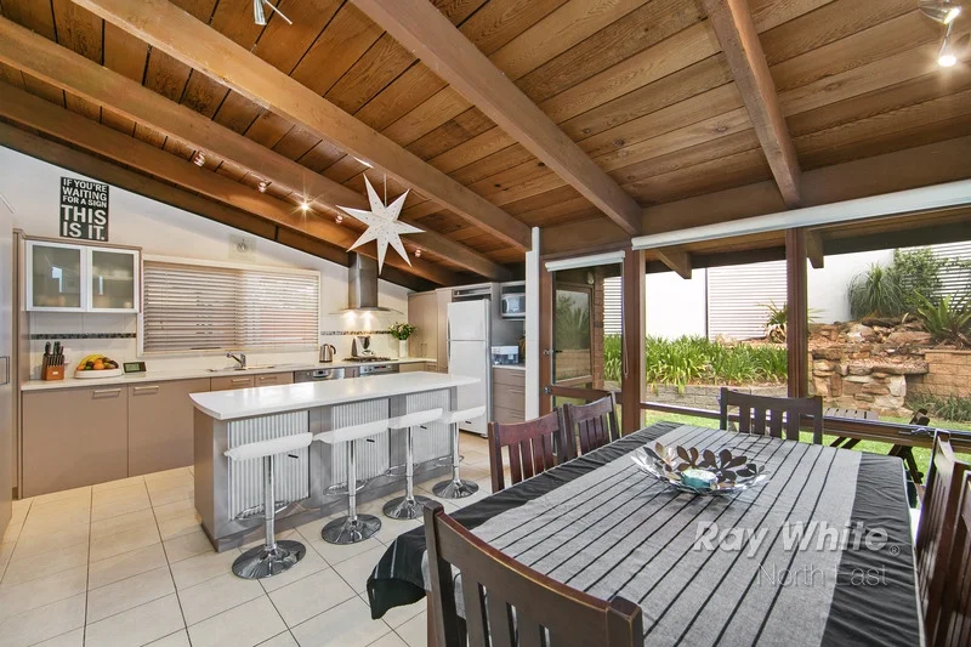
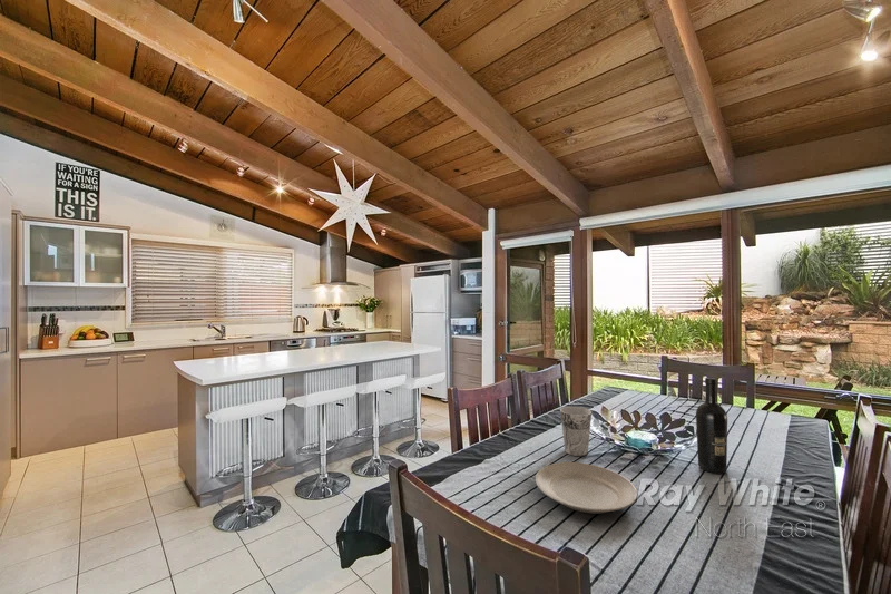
+ wine bottle [695,377,728,475]
+ cup [559,406,593,457]
+ plate [535,461,638,515]
